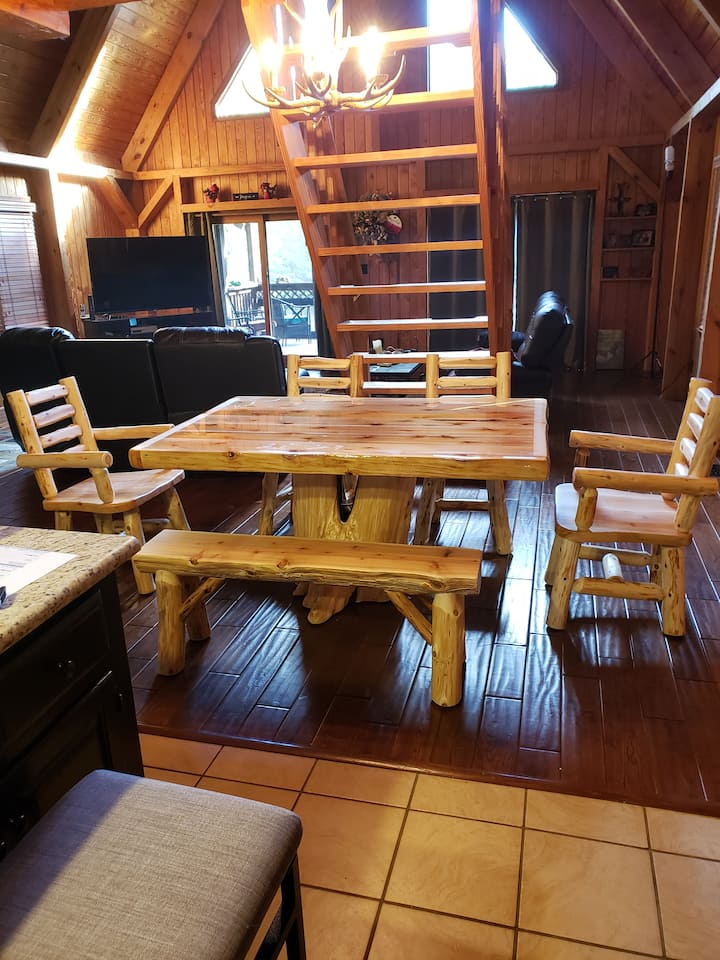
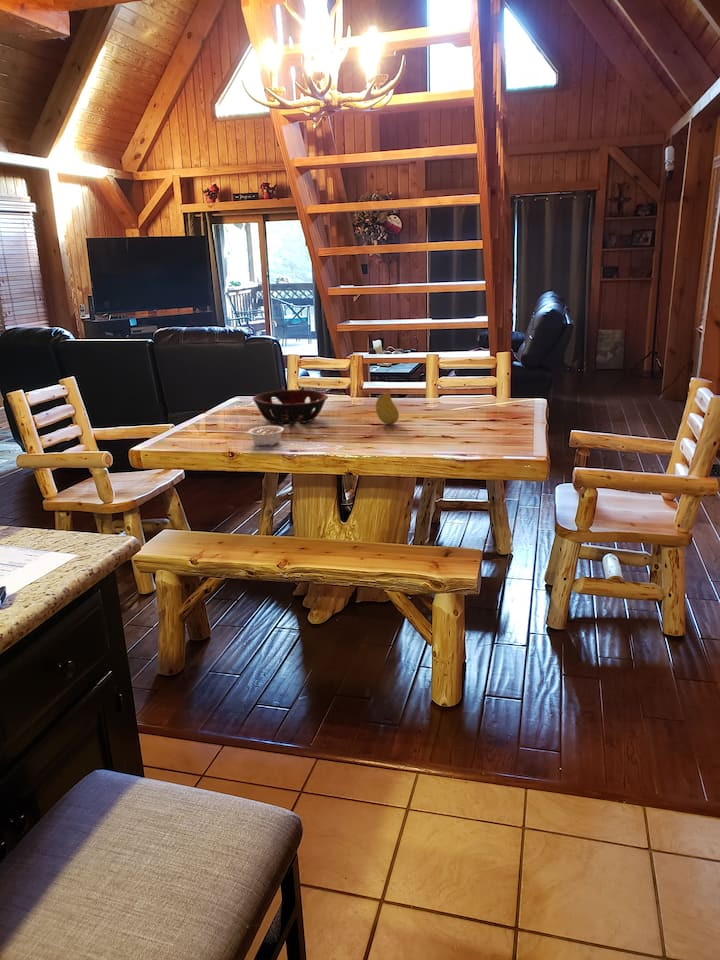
+ legume [242,425,285,447]
+ decorative bowl [252,389,329,425]
+ fruit [375,392,400,425]
